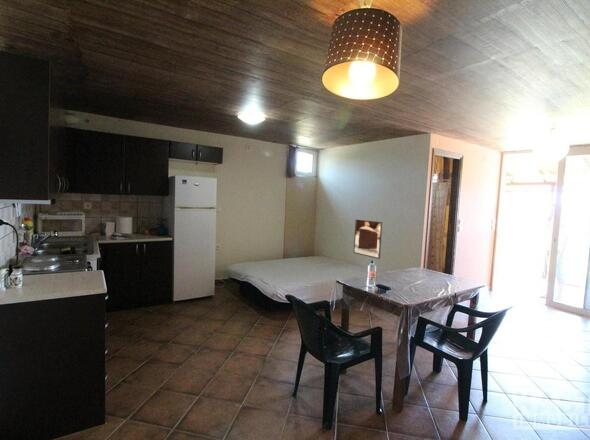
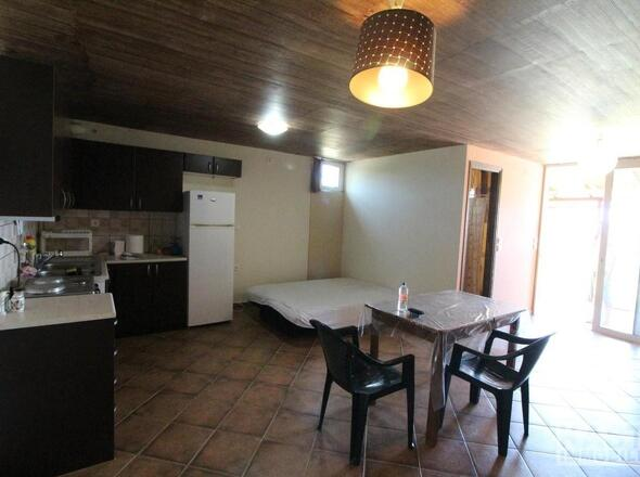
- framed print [353,219,383,260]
